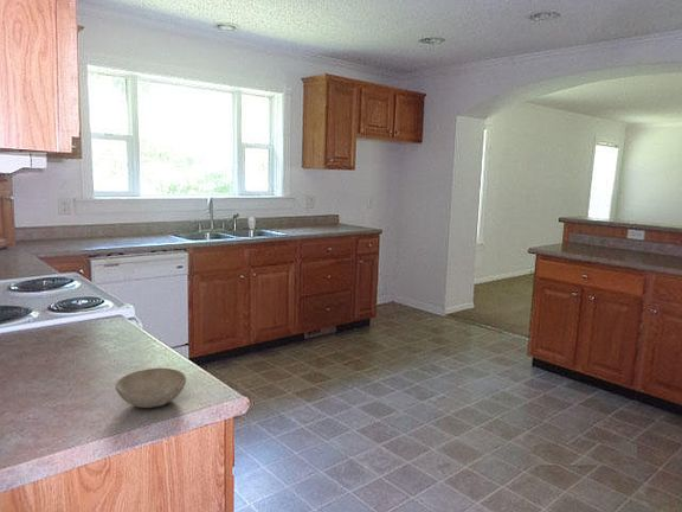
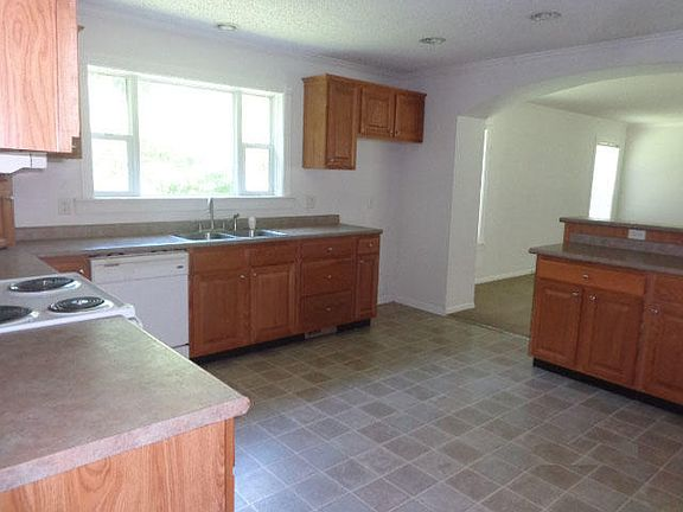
- bowl [114,367,187,409]
